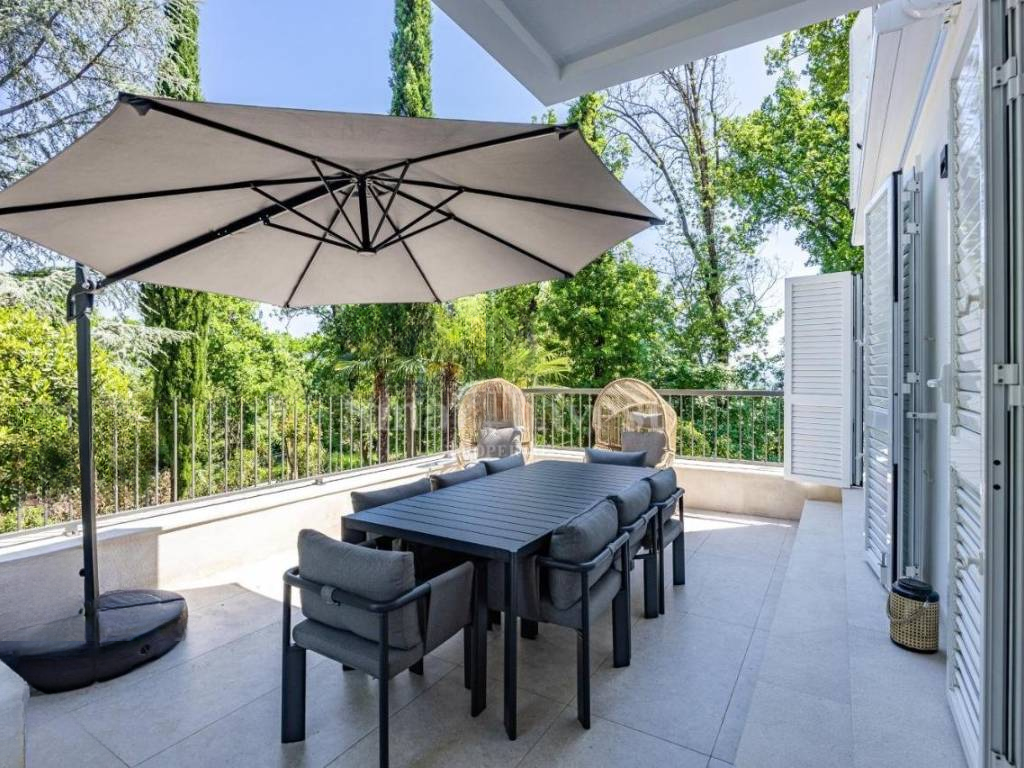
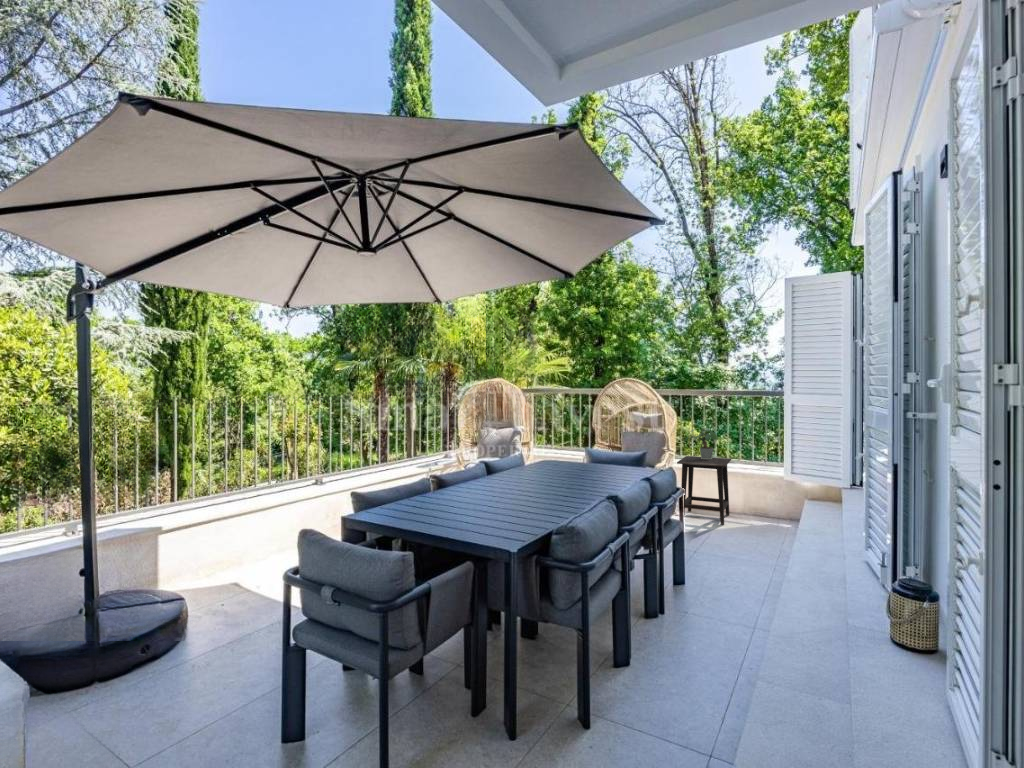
+ potted plant [683,427,719,459]
+ side table [676,455,732,526]
